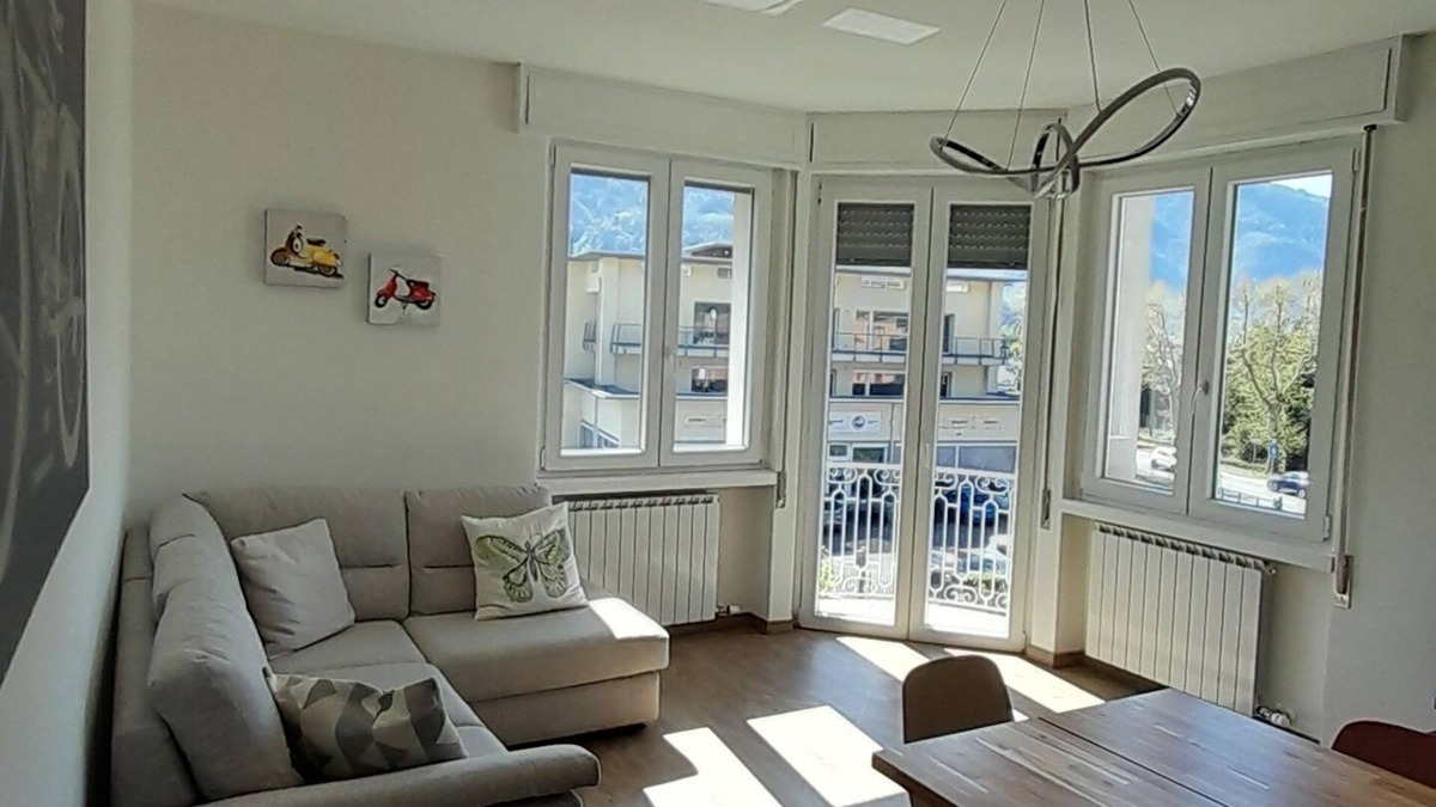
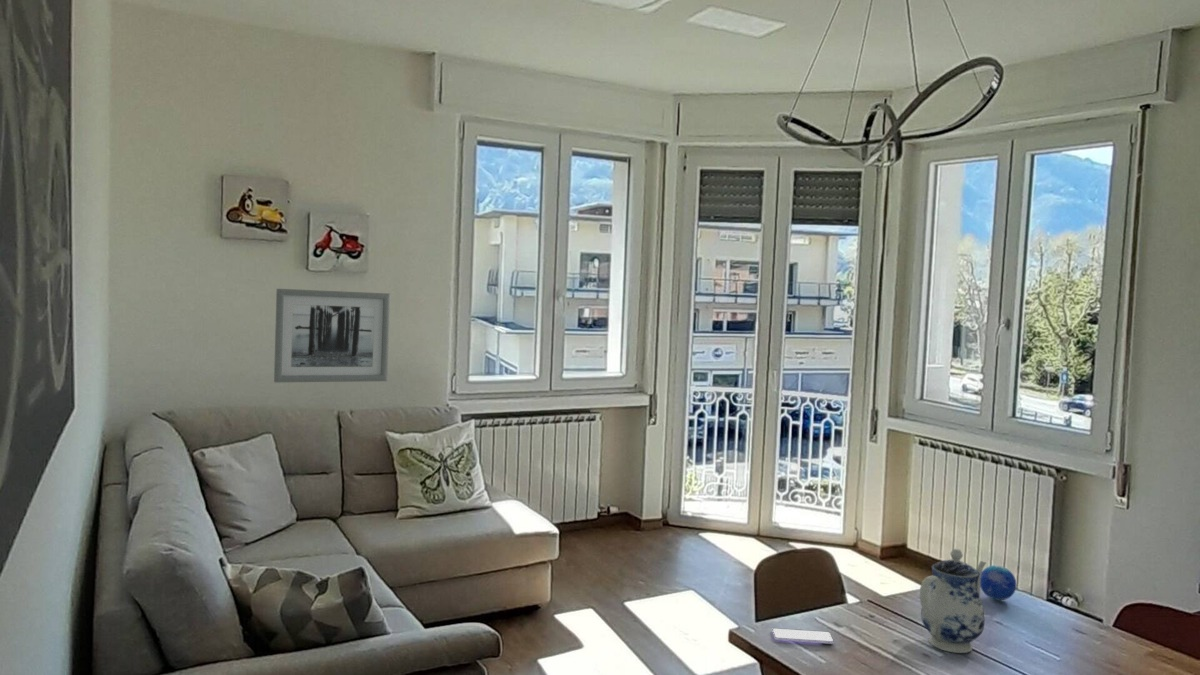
+ teapot [919,548,987,654]
+ wall art [273,288,391,383]
+ decorative orb [980,564,1017,601]
+ smartphone [771,627,835,645]
